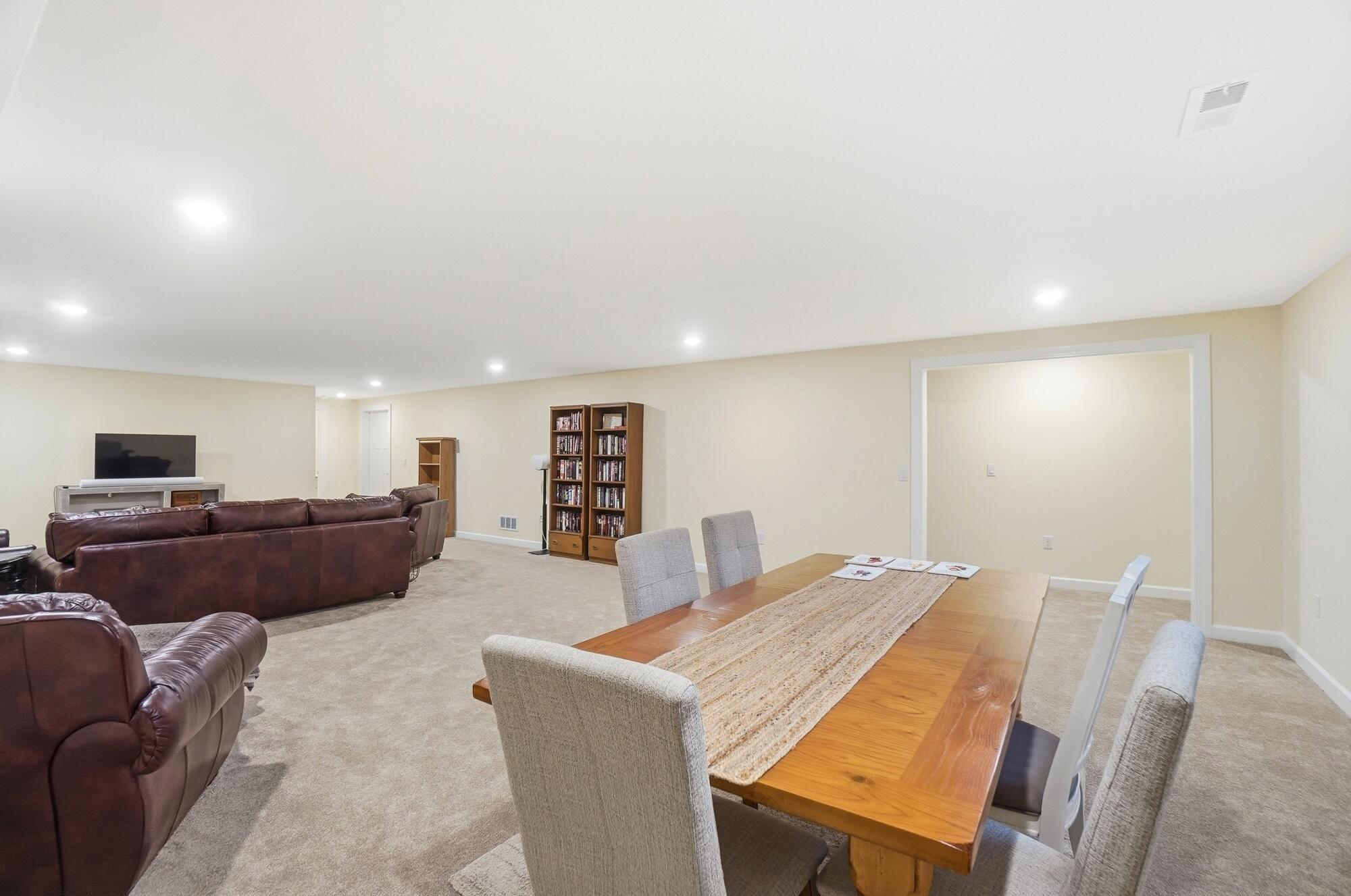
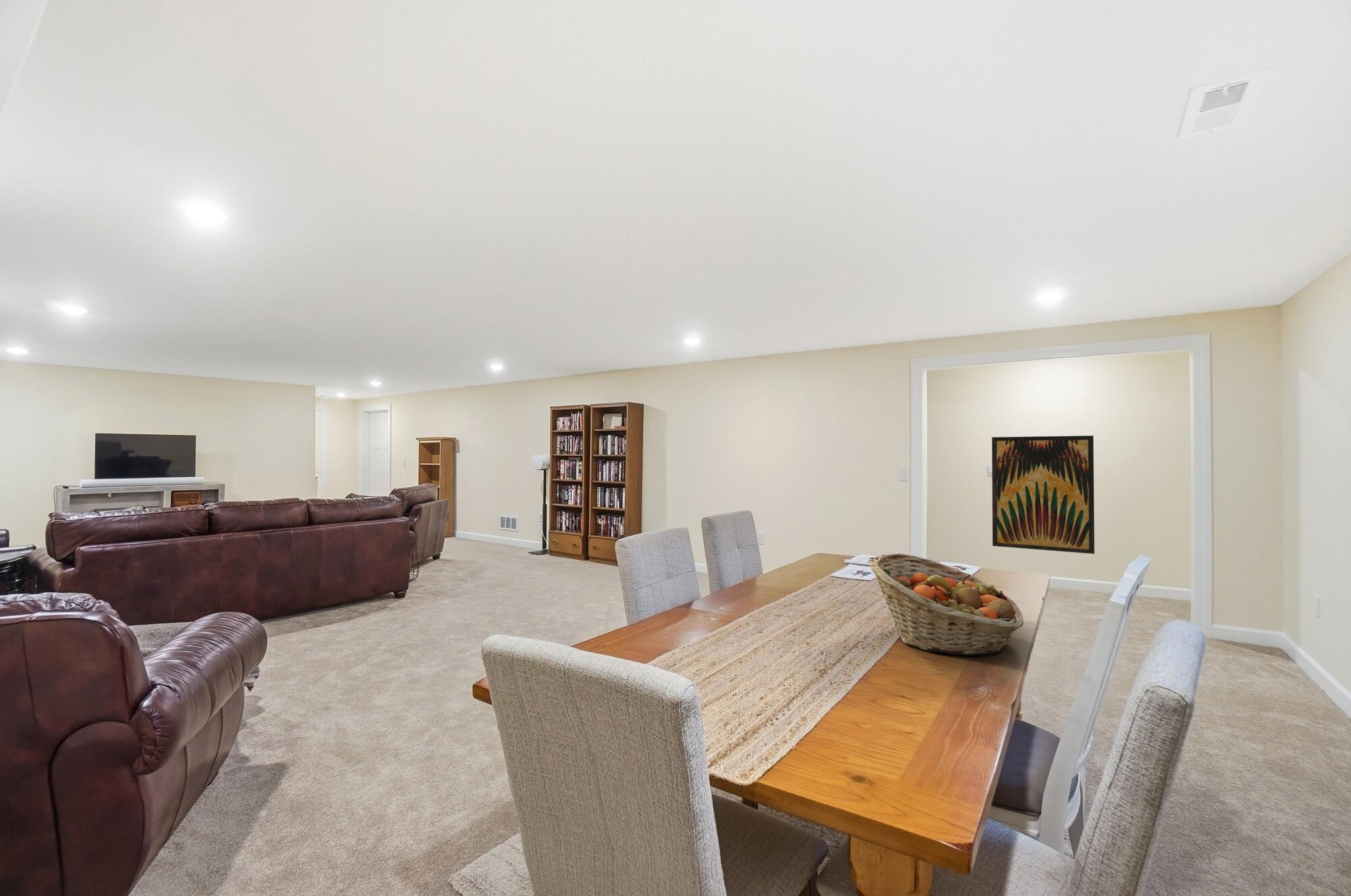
+ fruit basket [869,553,1024,656]
+ wall art [991,435,1095,554]
